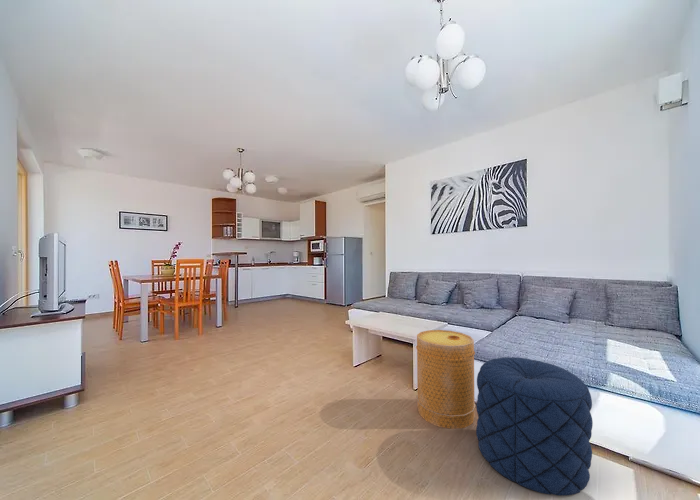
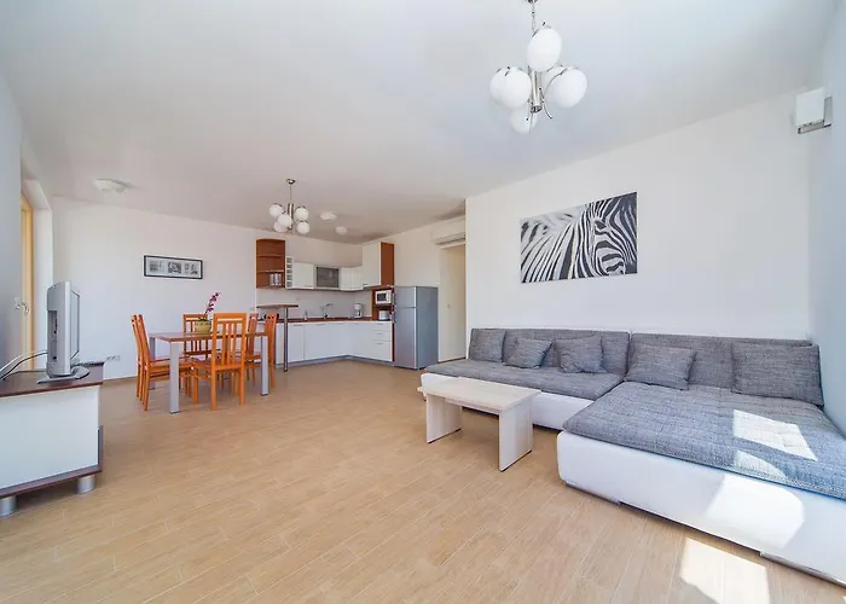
- basket [415,329,477,430]
- pouf [475,356,594,497]
